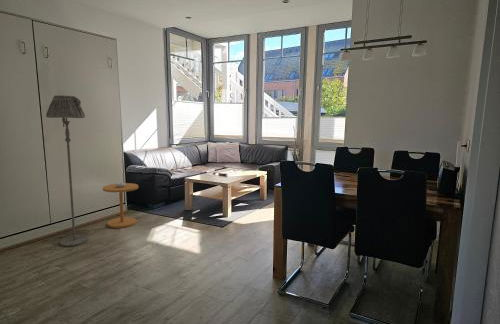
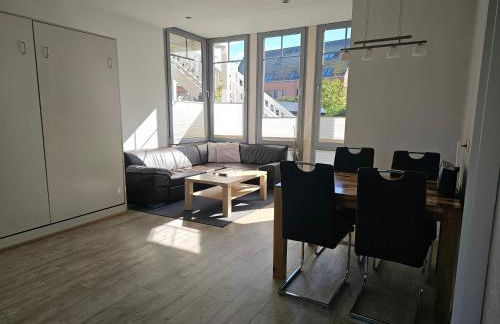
- side table [102,182,139,229]
- floor lamp [45,94,89,247]
